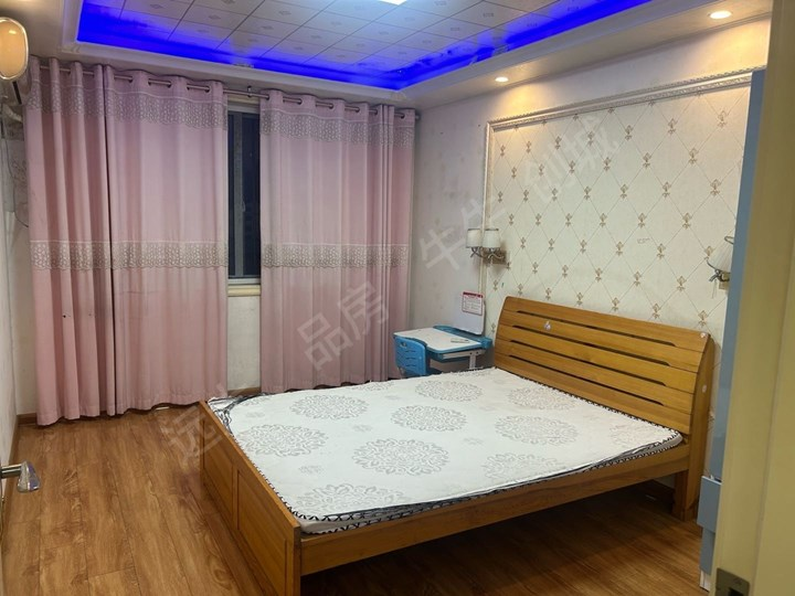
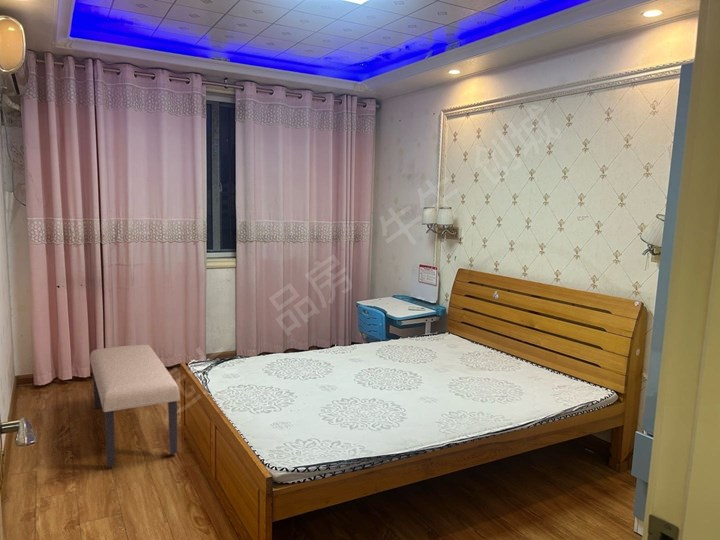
+ bench [89,344,181,468]
